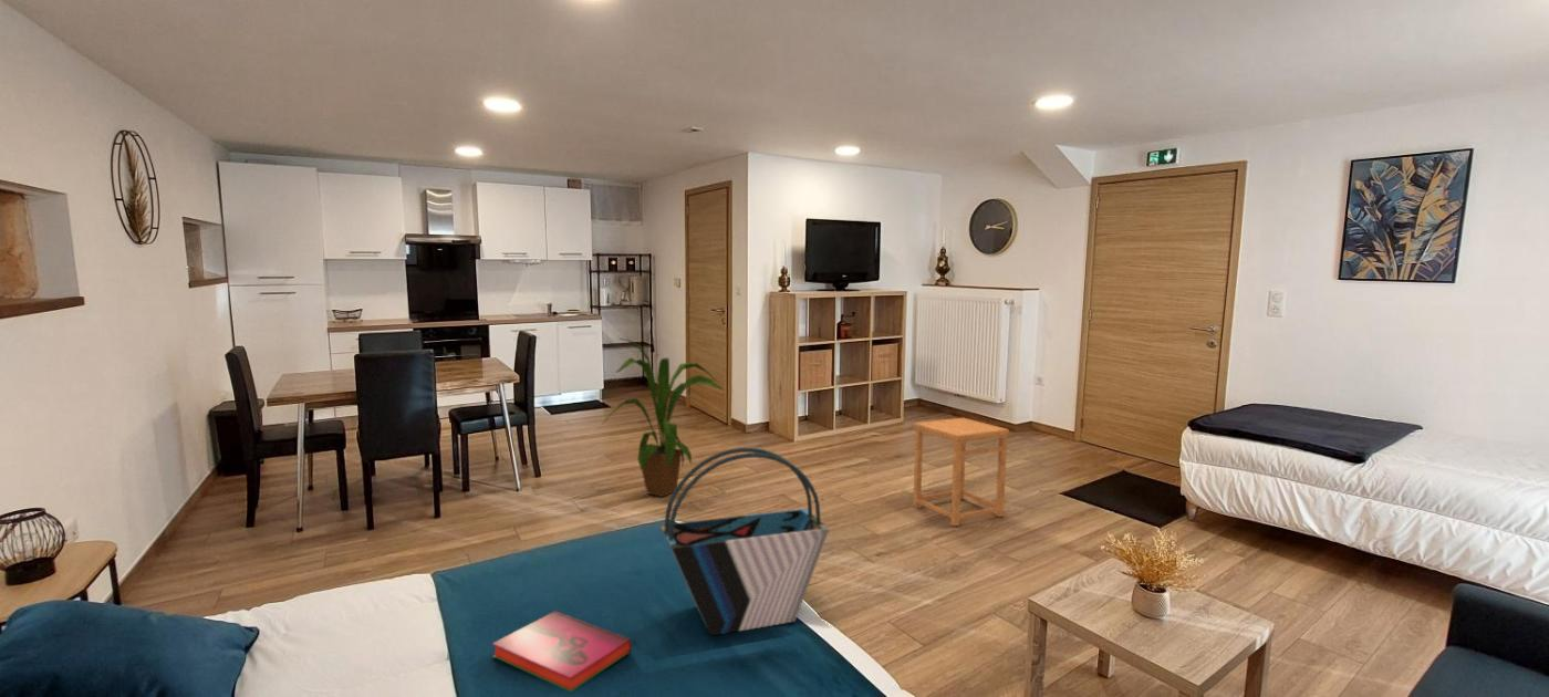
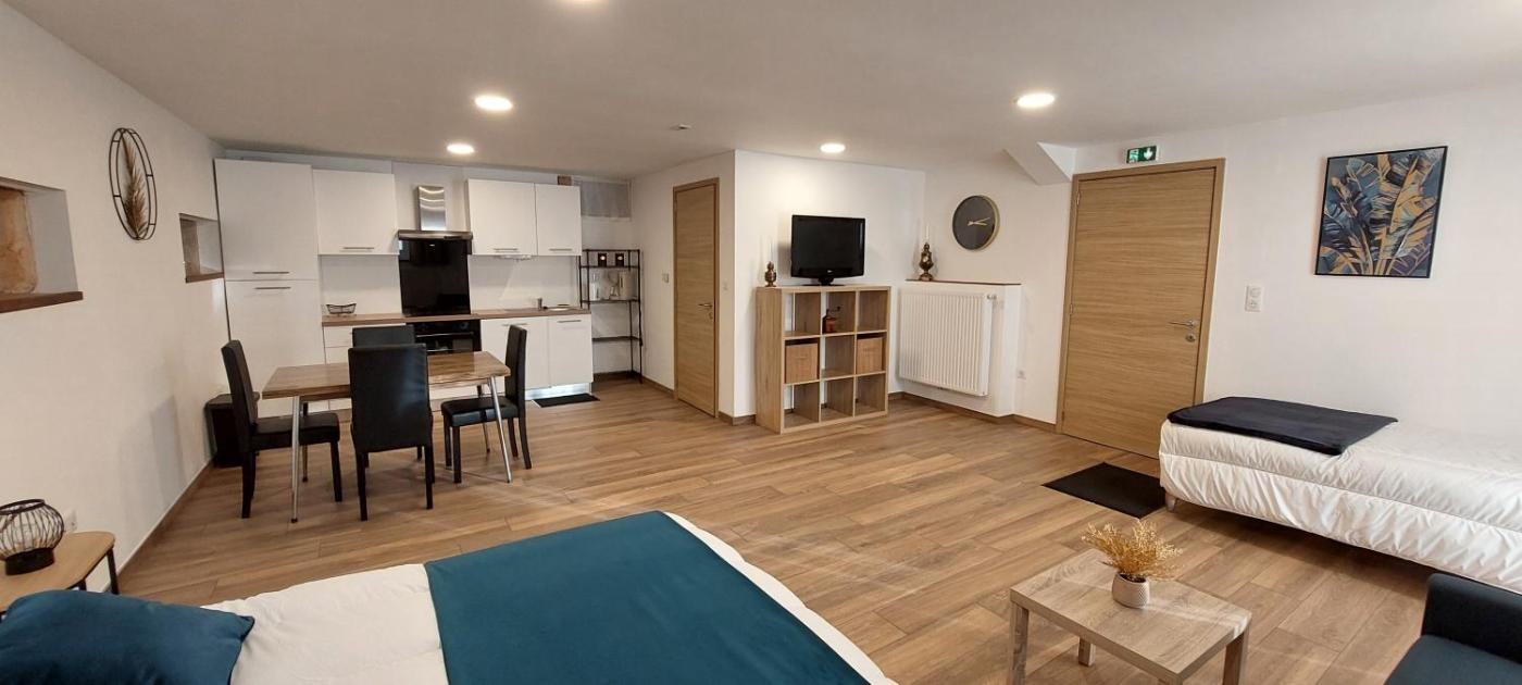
- house plant [602,337,725,498]
- tote bag [659,447,831,637]
- side table [913,417,1010,527]
- hardback book [491,610,633,693]
